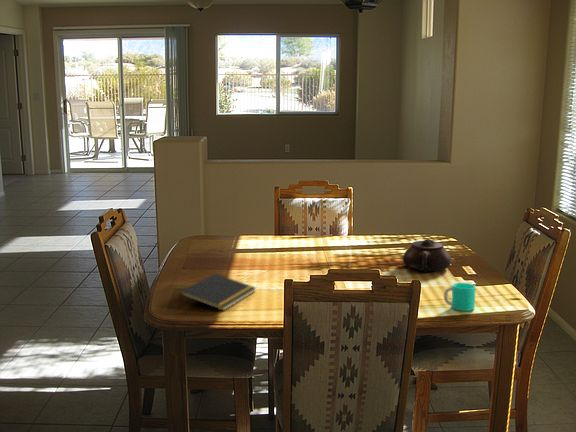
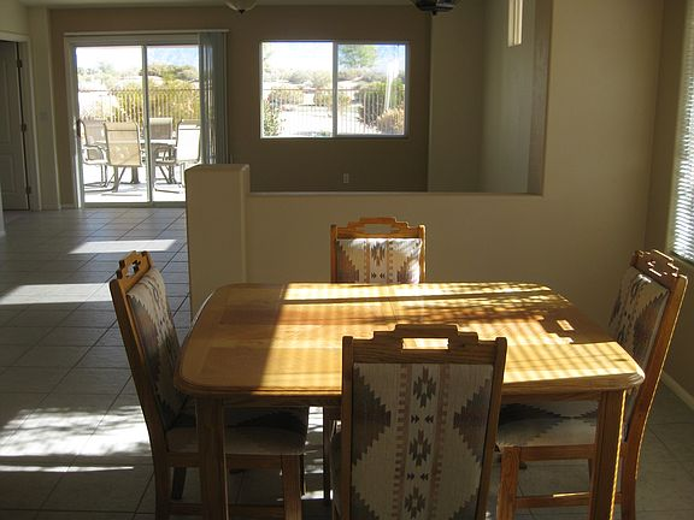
- notepad [179,272,257,312]
- teapot [402,238,452,273]
- cup [443,282,477,312]
